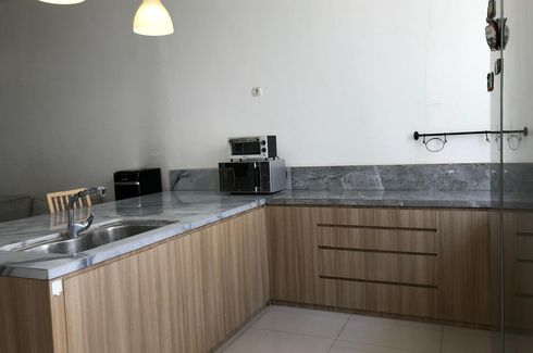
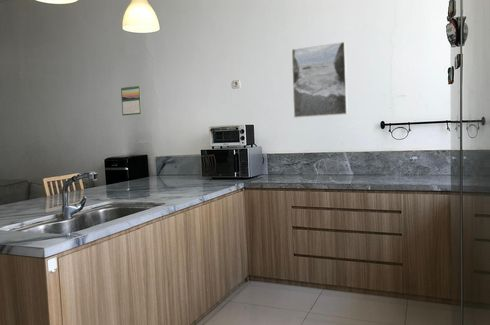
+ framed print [291,41,349,119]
+ calendar [120,84,142,117]
